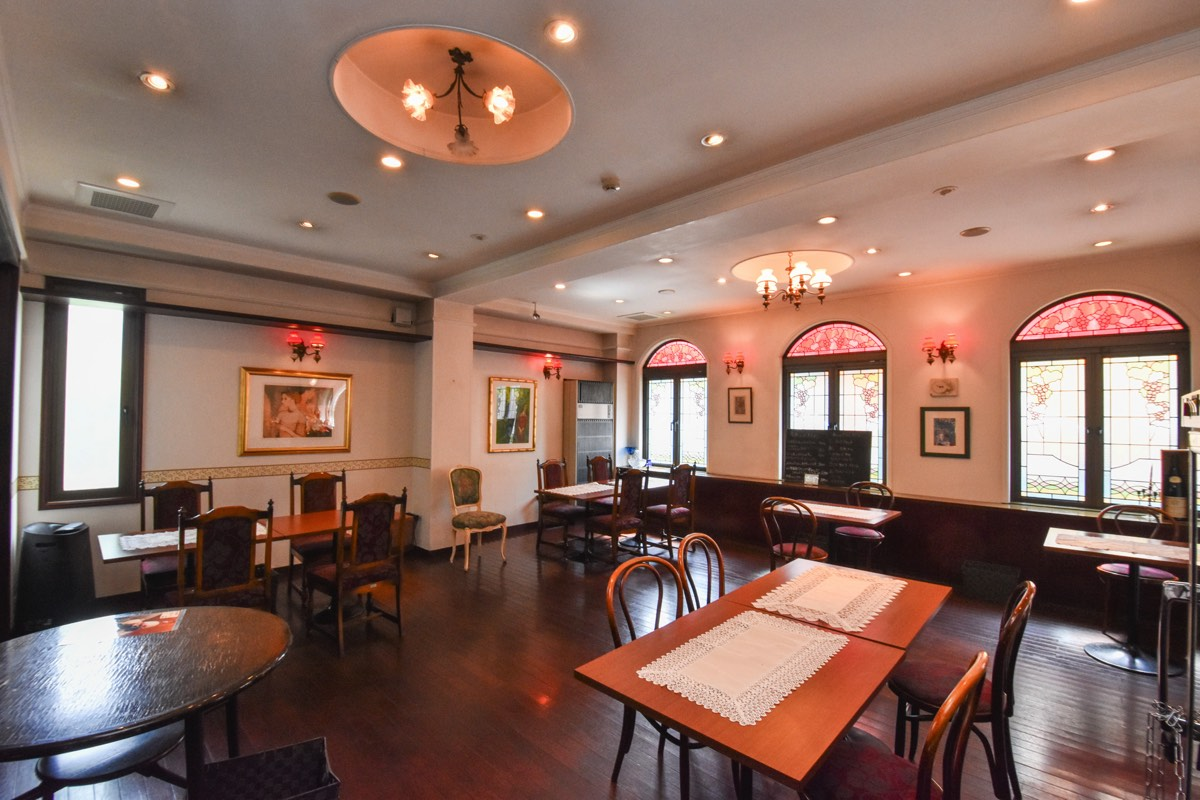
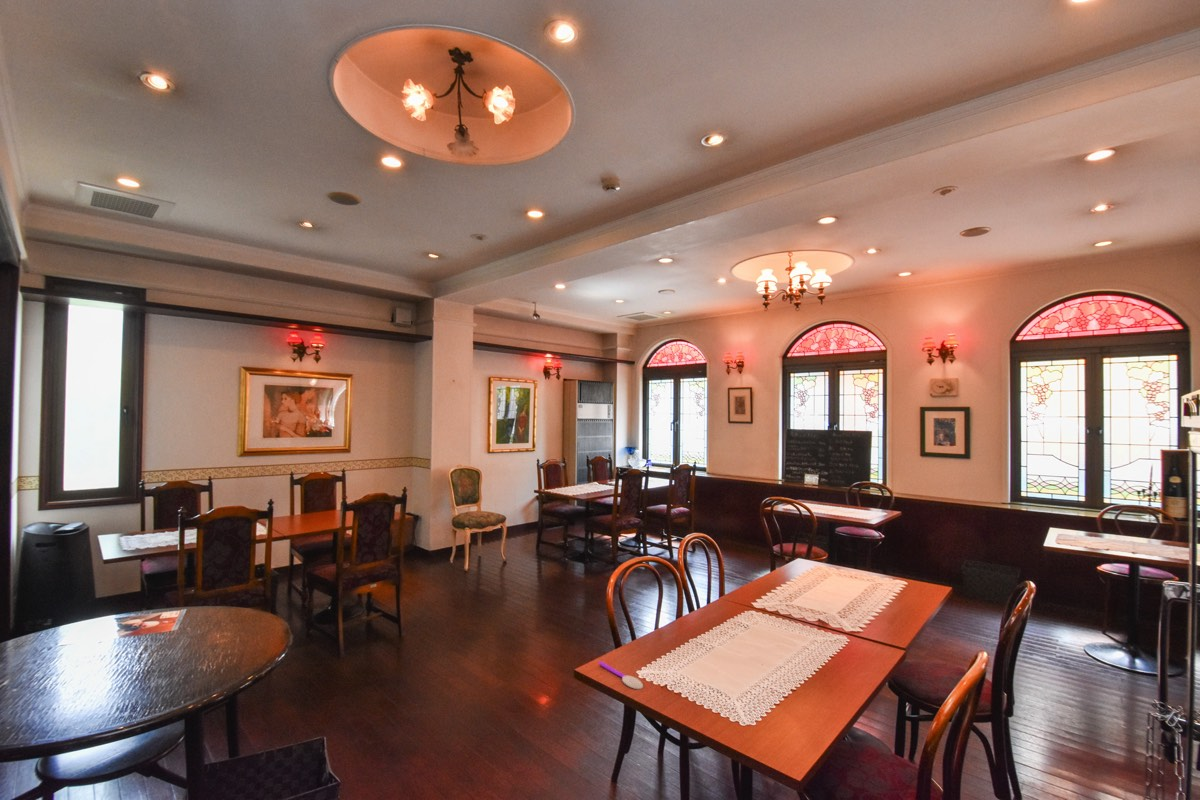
+ spoon [598,661,644,690]
